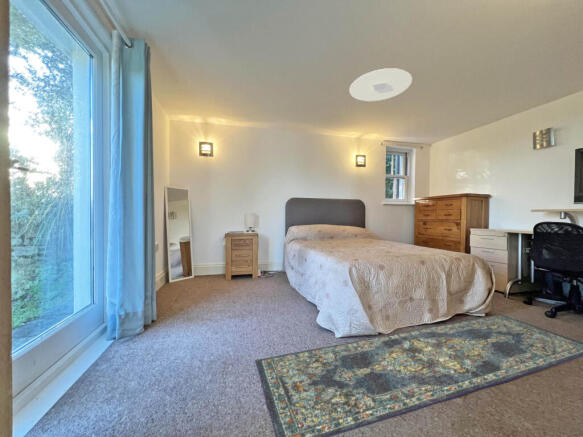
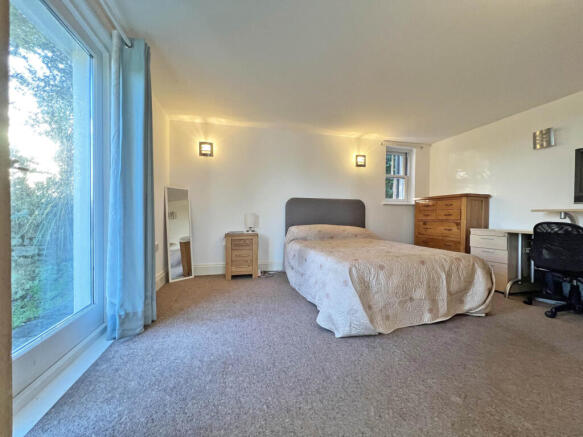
- rug [254,313,583,437]
- ceiling light [348,67,413,102]
